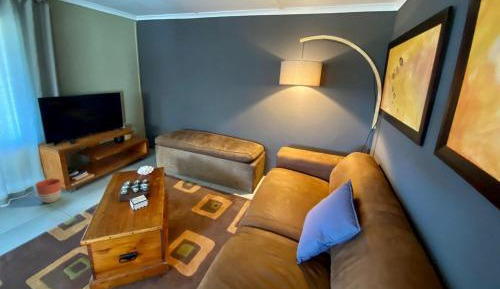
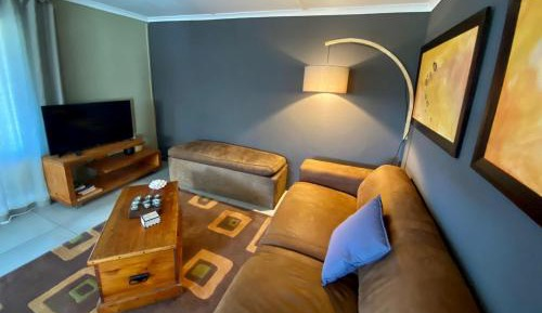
- planter [34,178,62,204]
